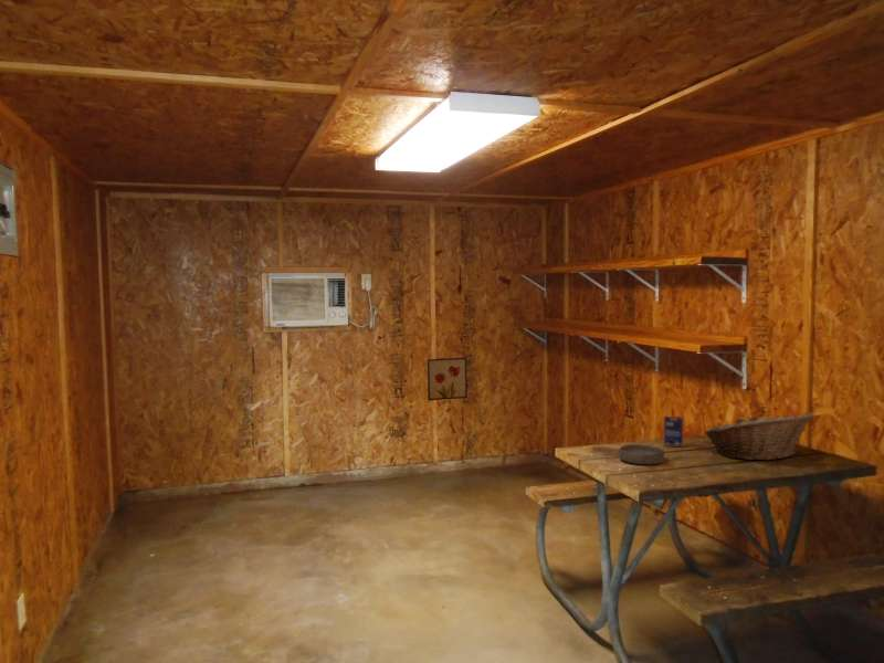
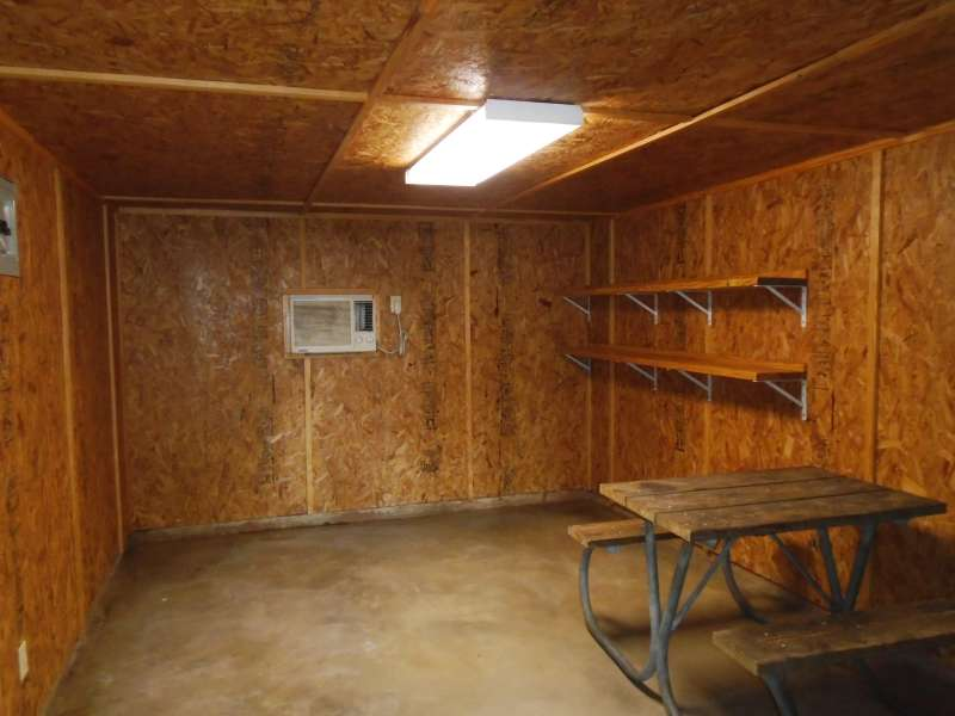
- wall art [427,357,469,401]
- bowl [618,443,665,465]
- small box [663,415,684,449]
- fruit basket [703,411,814,461]
